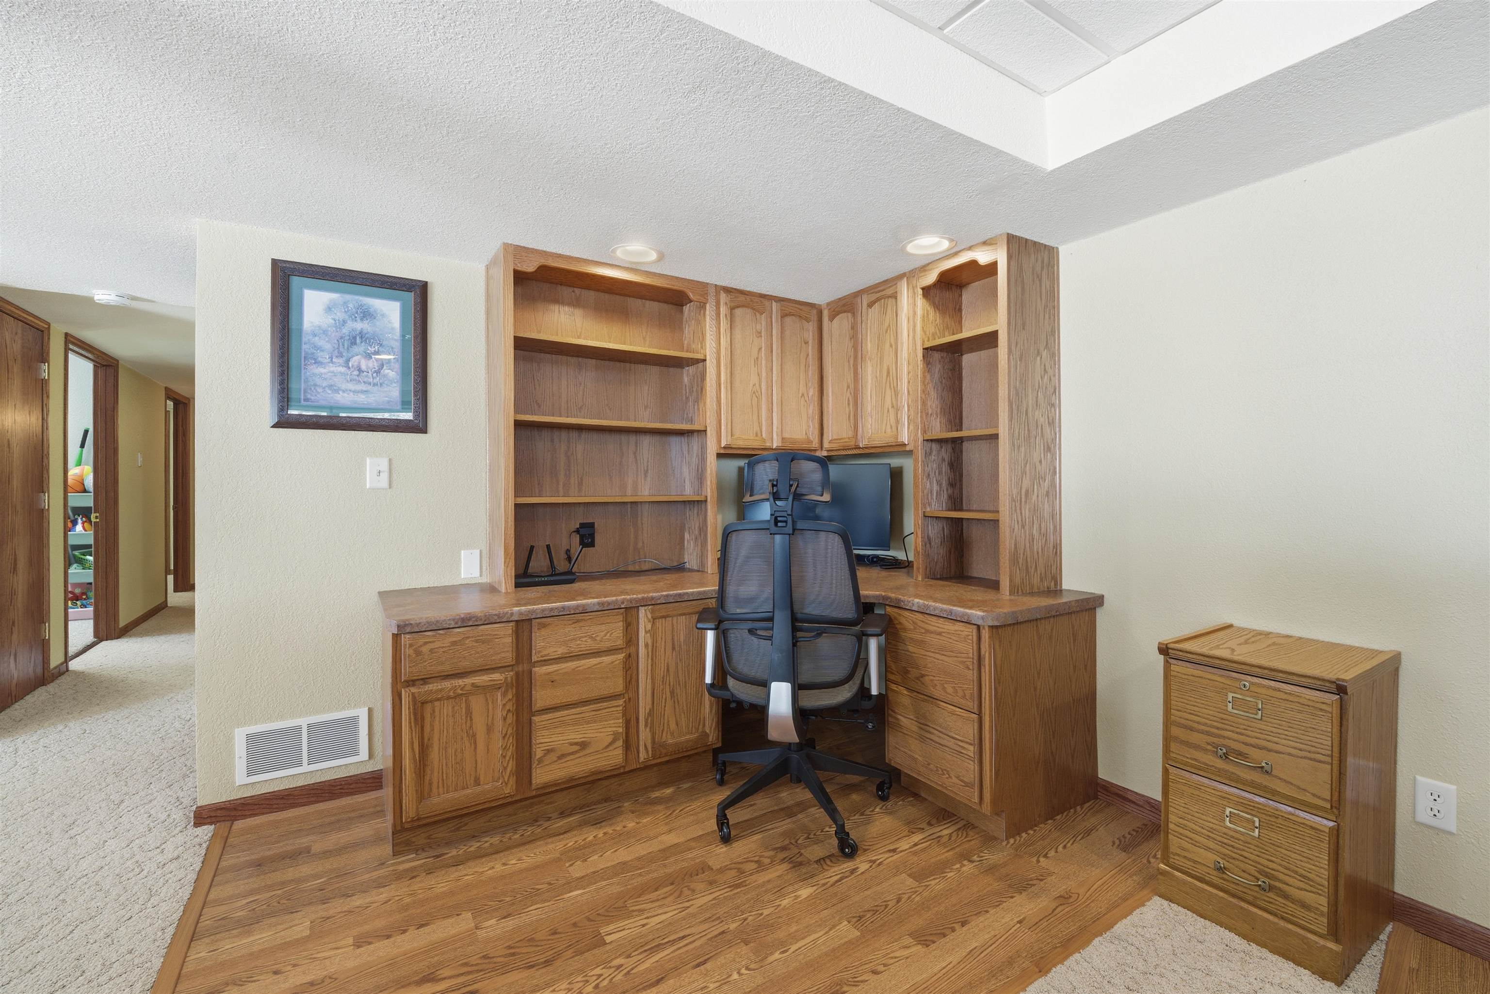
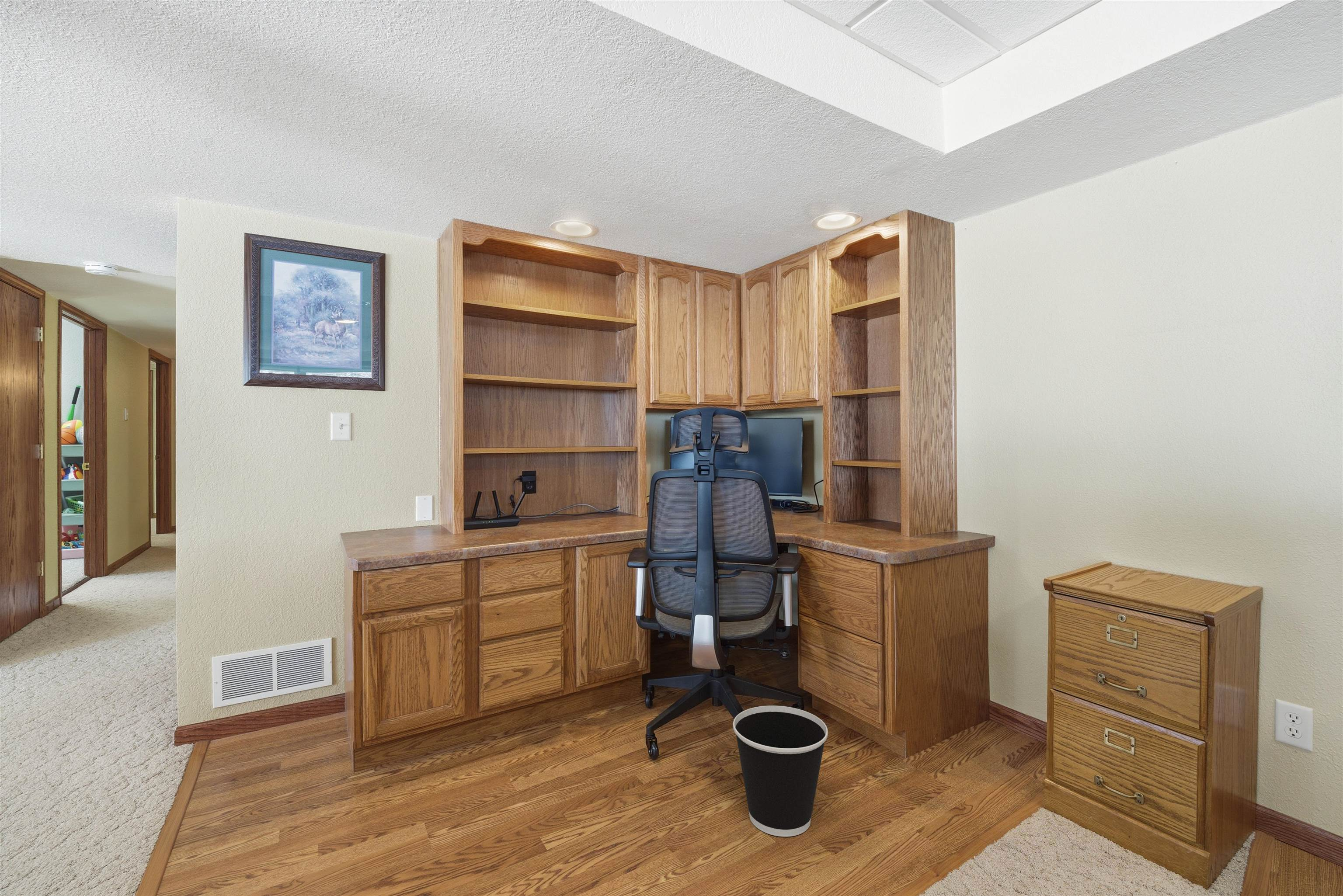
+ wastebasket [733,705,828,837]
